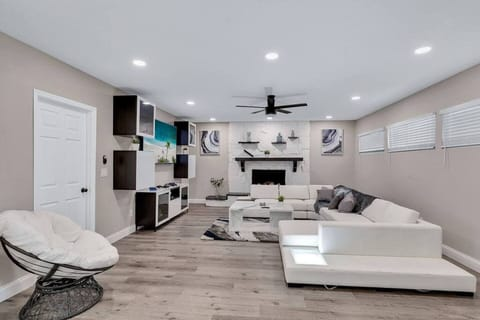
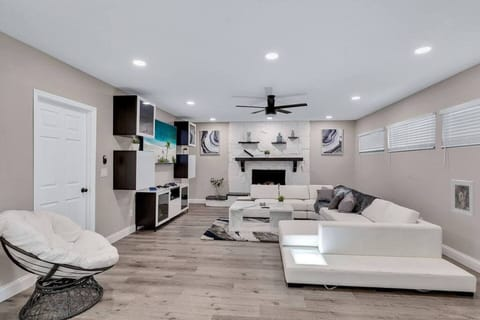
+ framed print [450,179,476,218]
